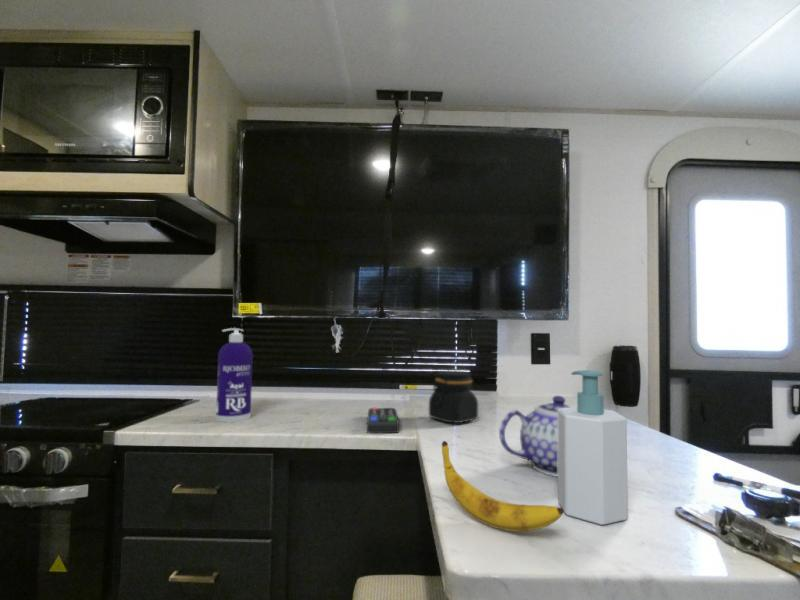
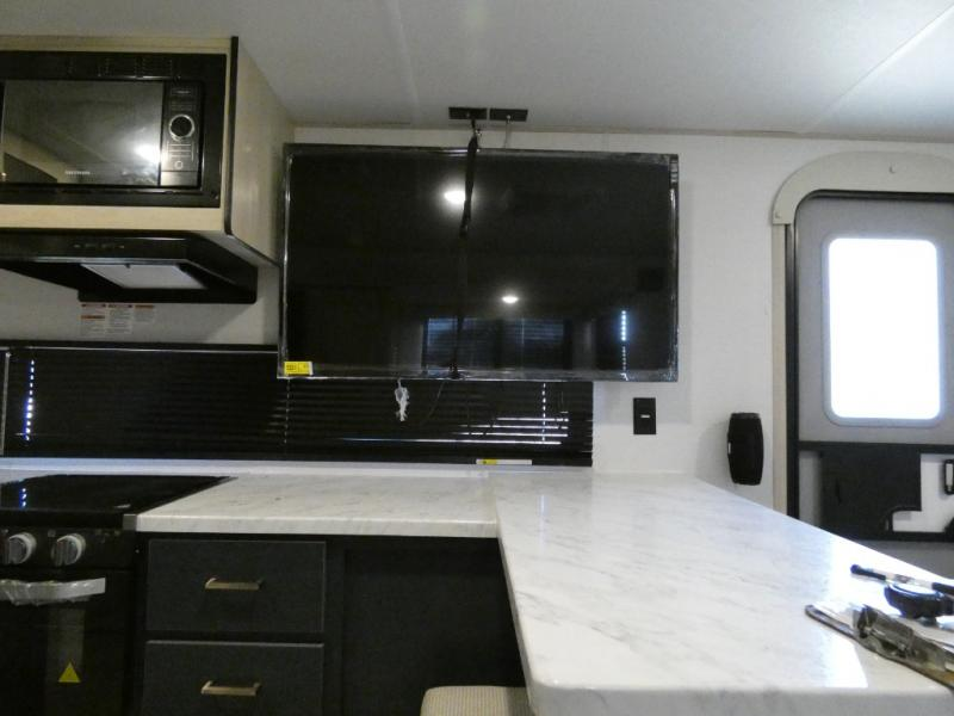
- teapot [498,395,572,478]
- jar [428,370,479,424]
- soap bottle [557,369,629,526]
- banana [441,440,564,532]
- spray bottle [215,327,254,423]
- remote control [366,407,400,434]
